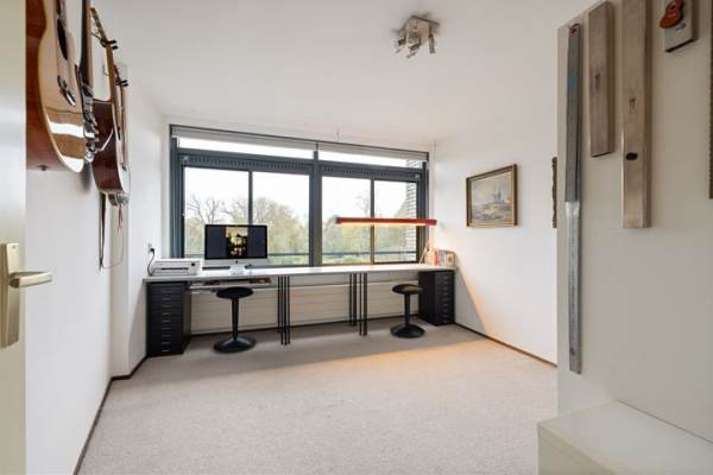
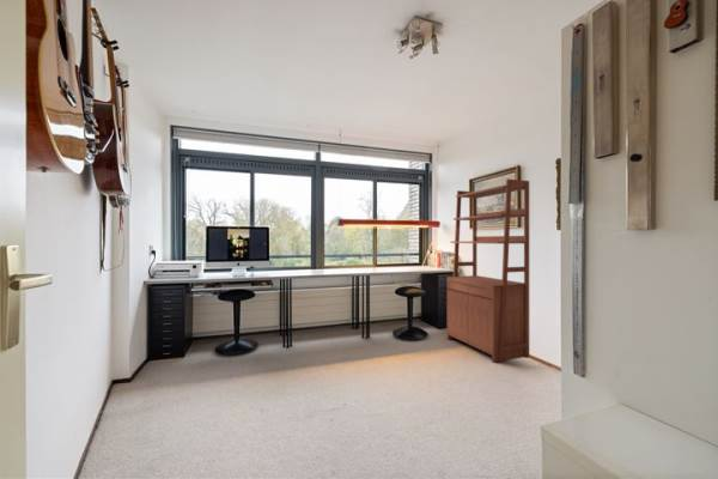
+ bookshelf [446,178,530,363]
